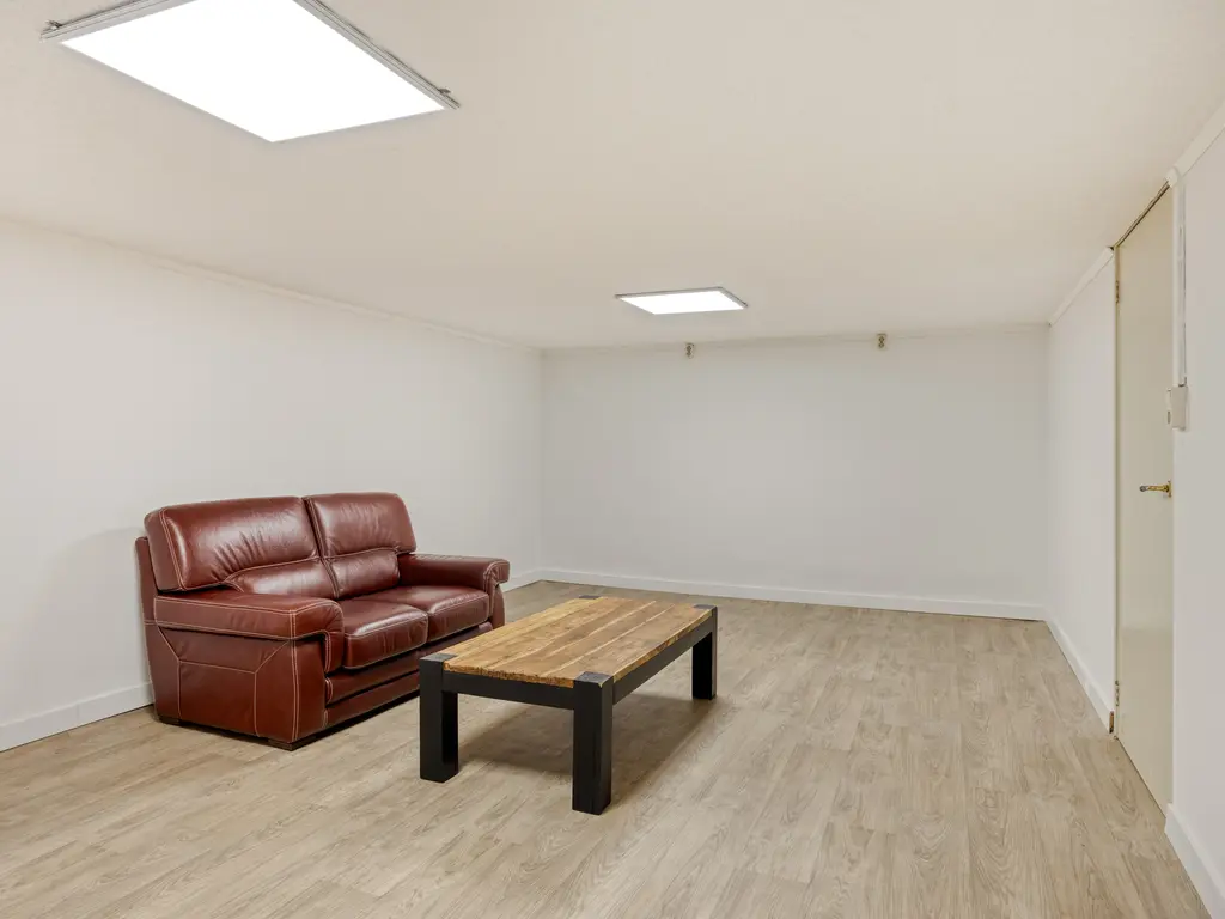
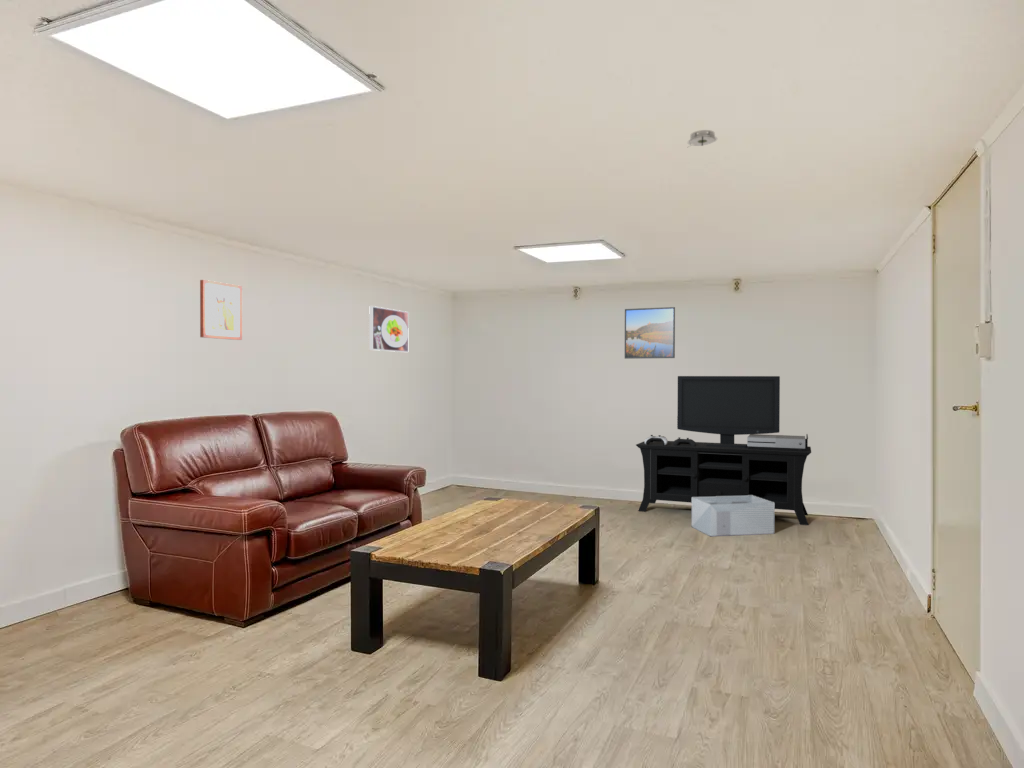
+ wall art [199,279,243,341]
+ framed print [624,306,676,360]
+ media console [635,375,812,526]
+ smoke detector [686,129,718,148]
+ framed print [368,305,410,353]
+ speaker [691,495,775,537]
